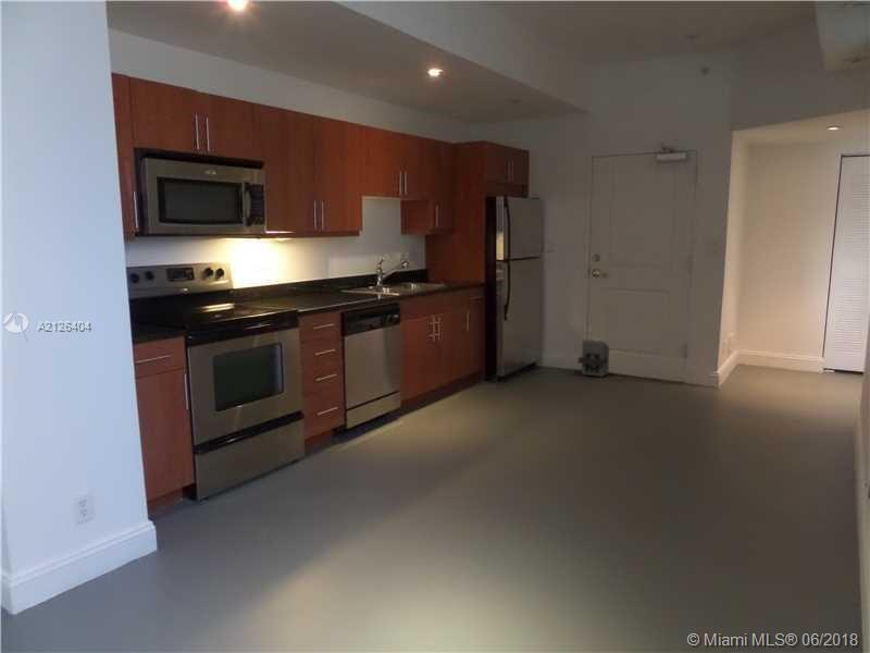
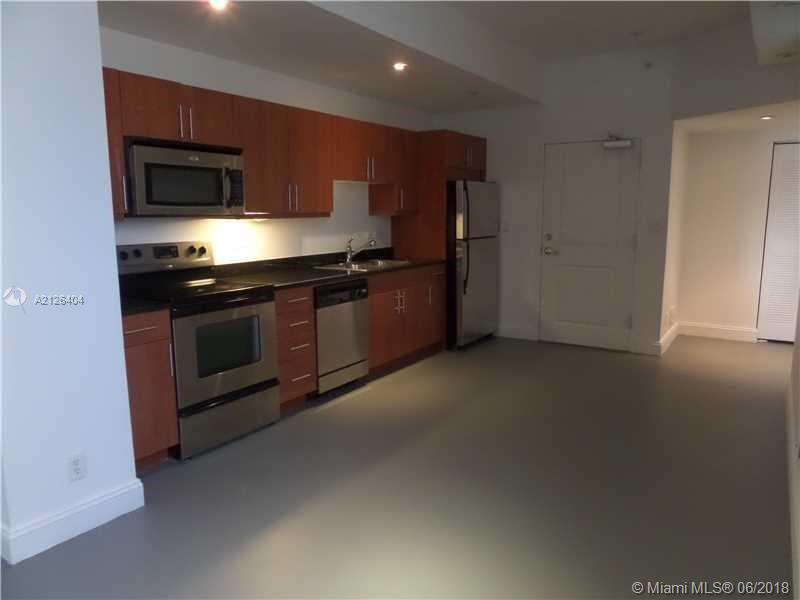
- speaker [576,337,610,379]
